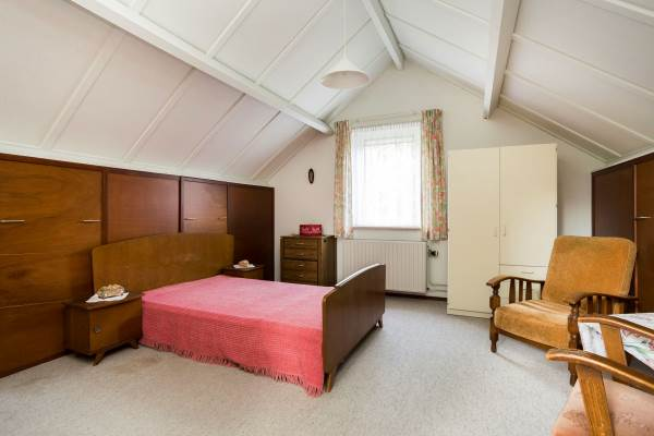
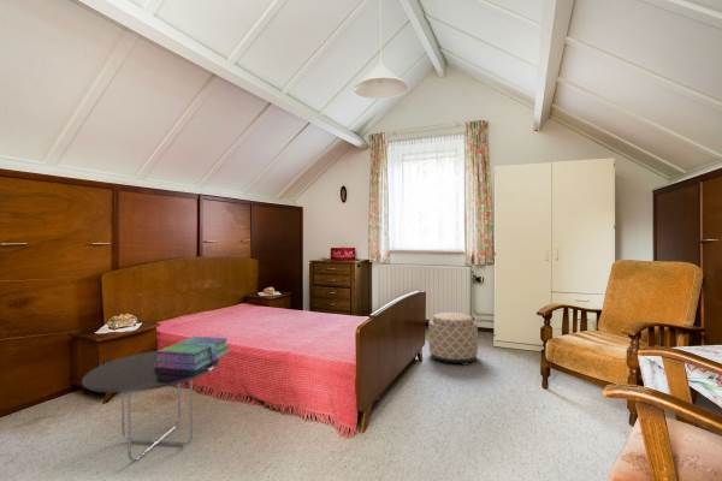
+ stack of books [154,335,231,370]
+ ottoman [427,311,479,367]
+ side table [82,350,220,463]
